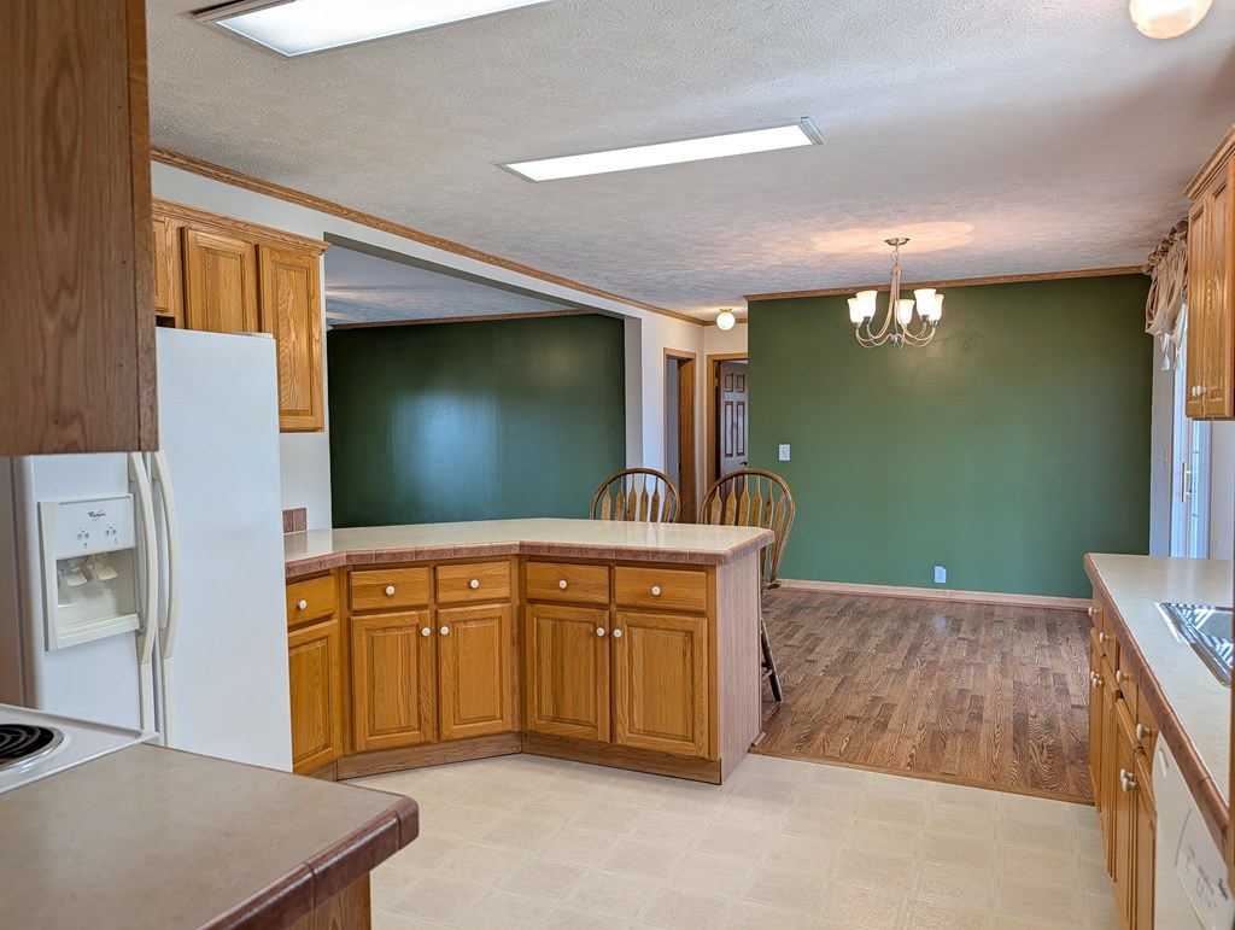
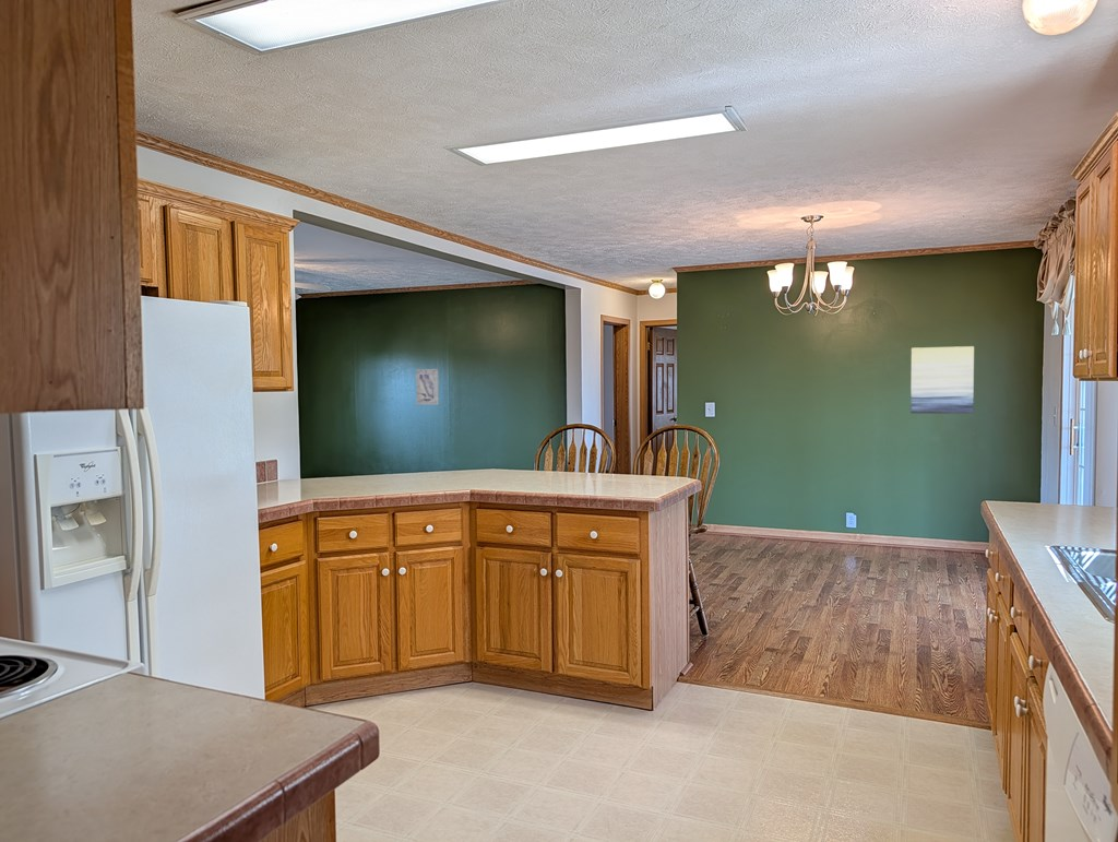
+ wall art [909,345,975,415]
+ wall art [415,368,440,406]
